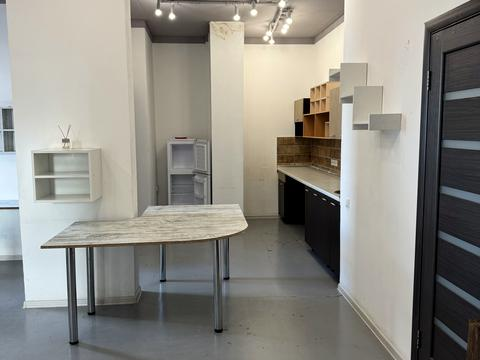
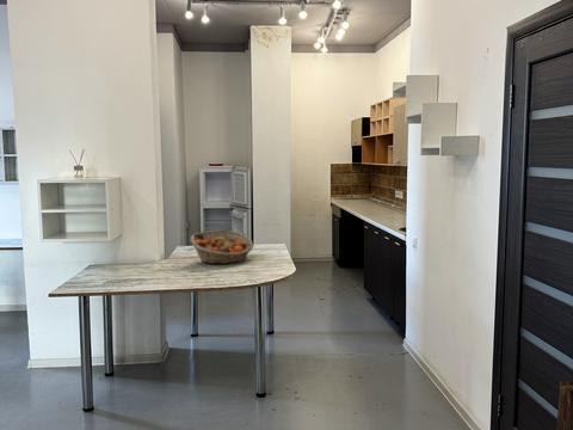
+ fruit basket [190,229,255,265]
